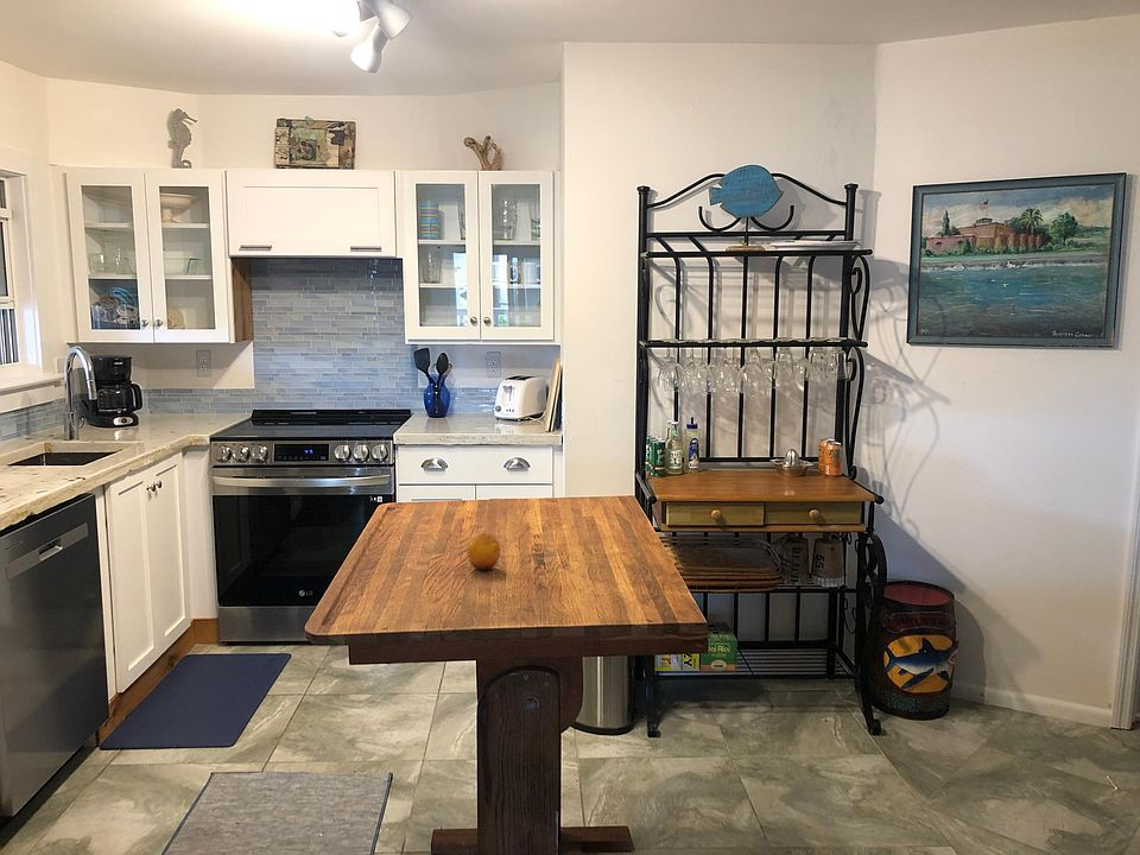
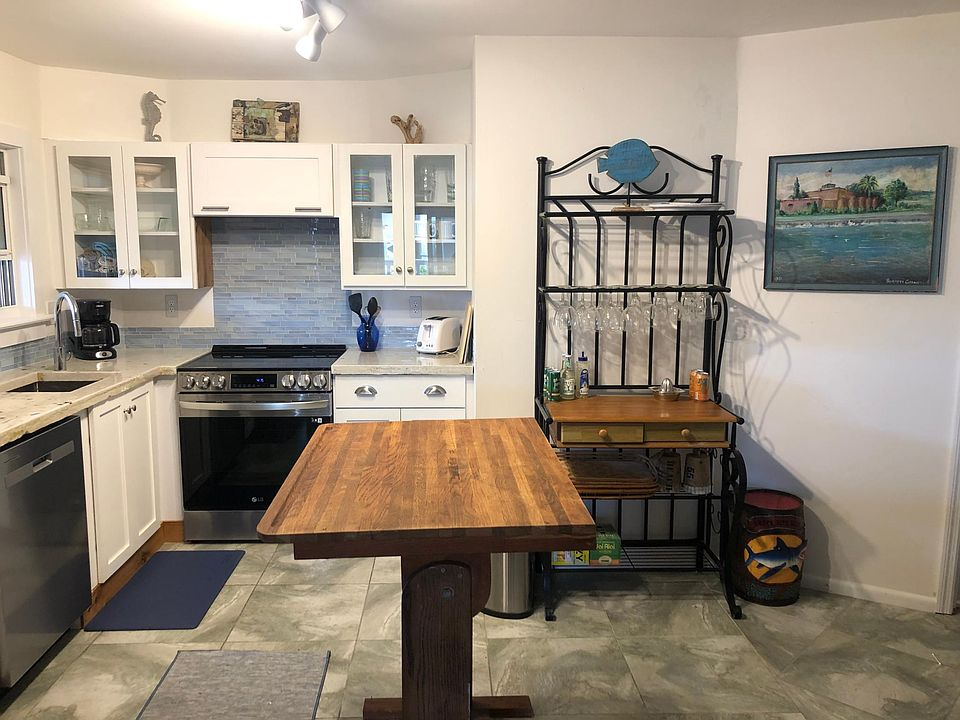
- fruit [466,532,501,571]
